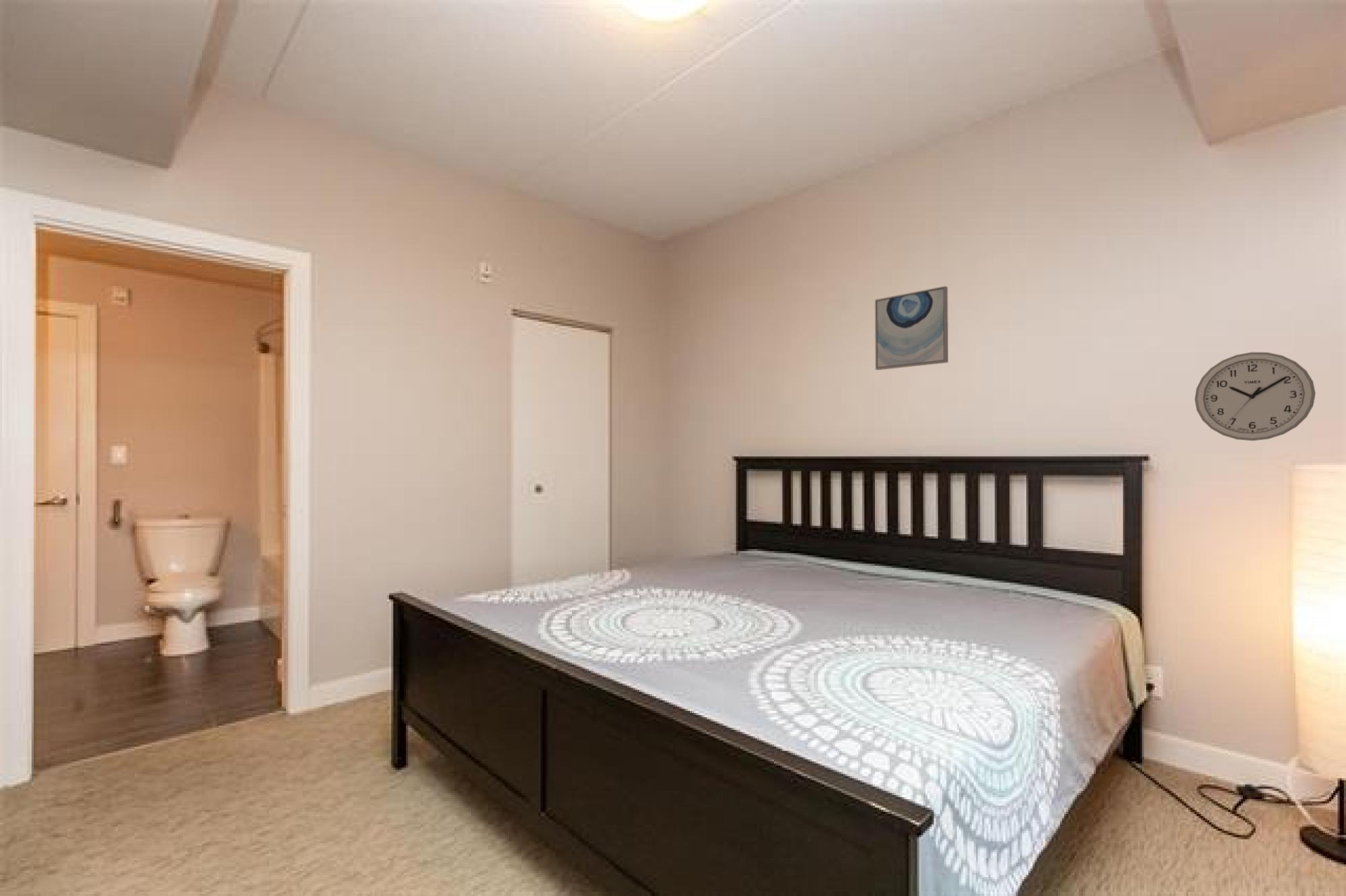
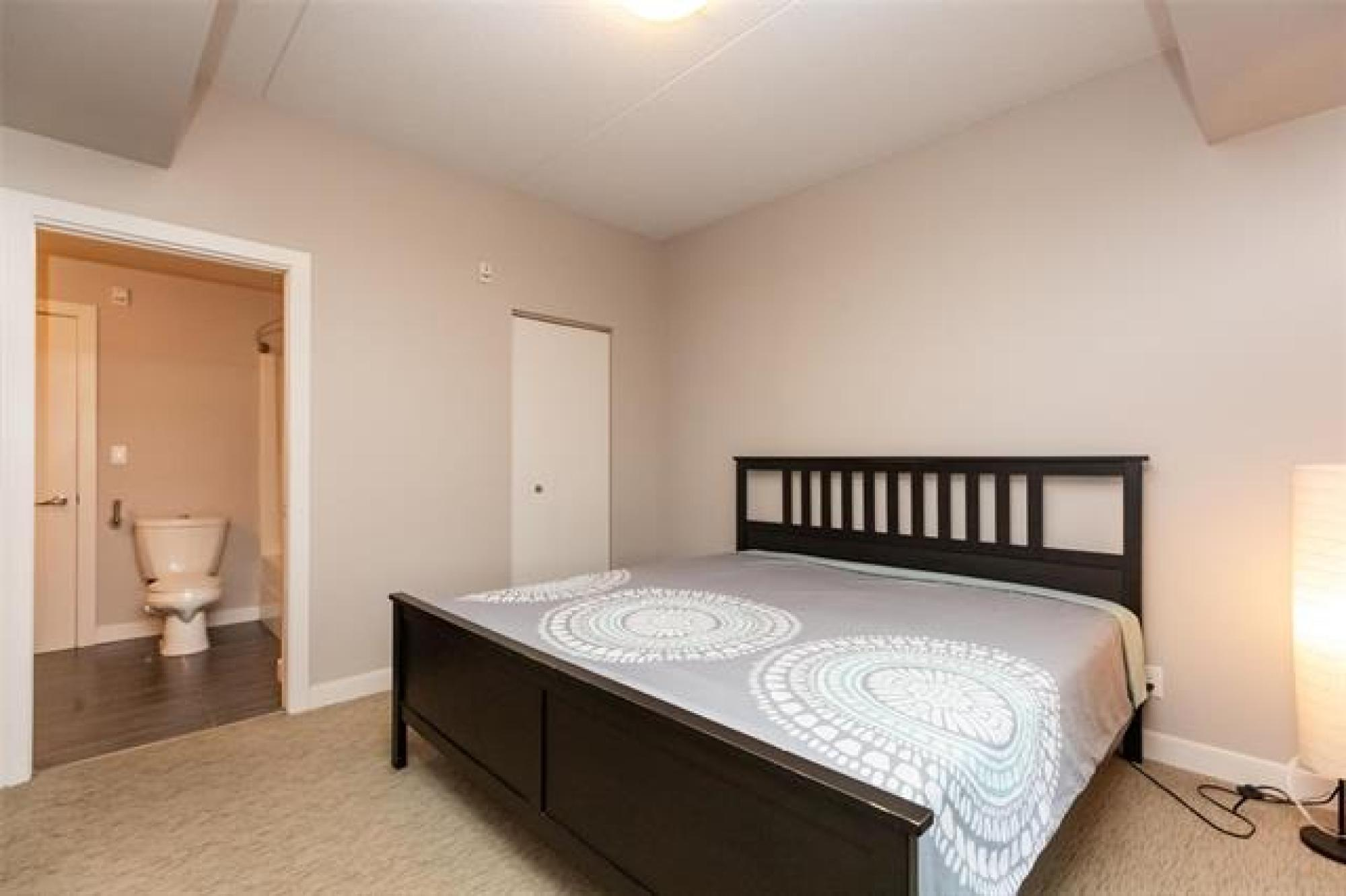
- wall clock [1194,352,1316,441]
- wall art [874,285,949,371]
